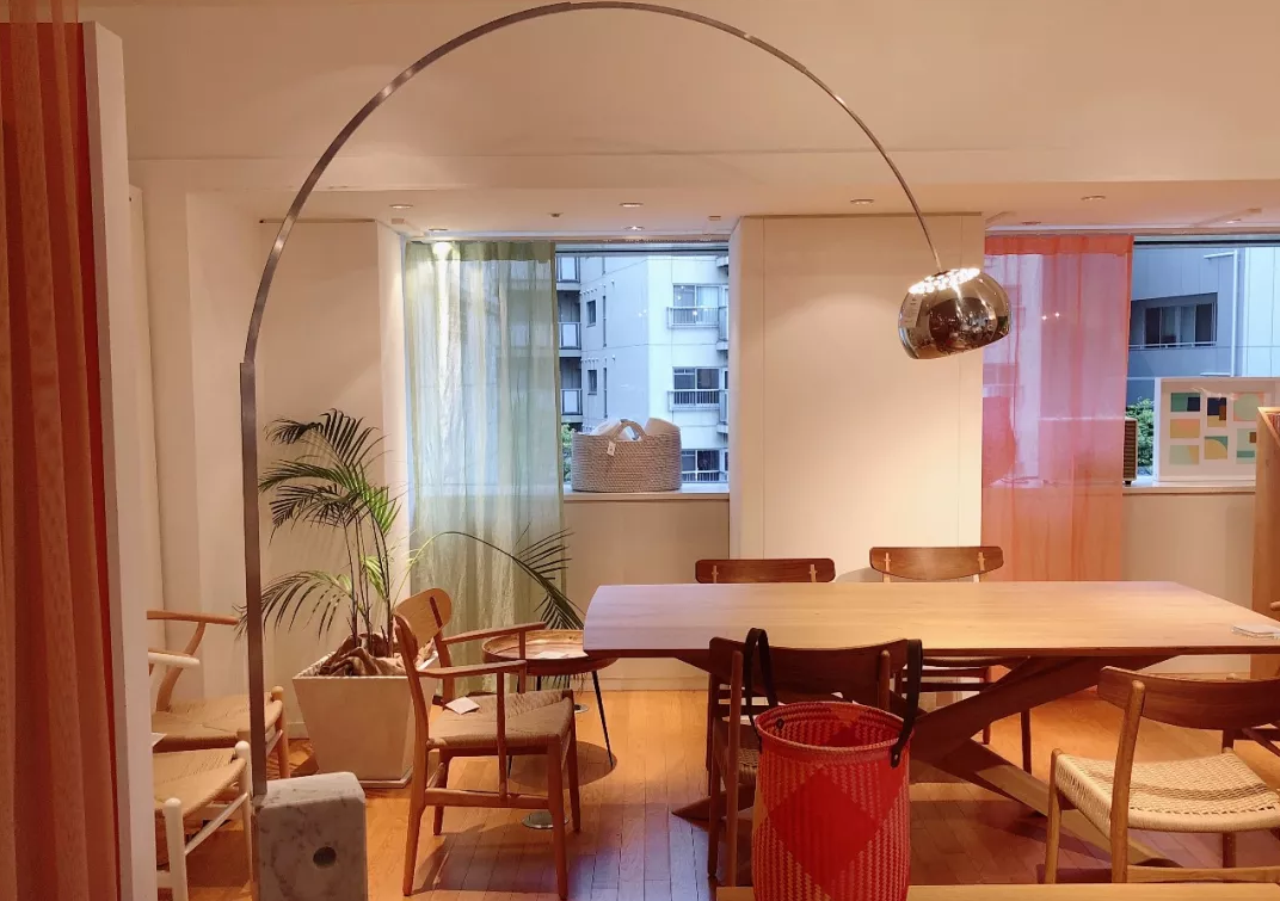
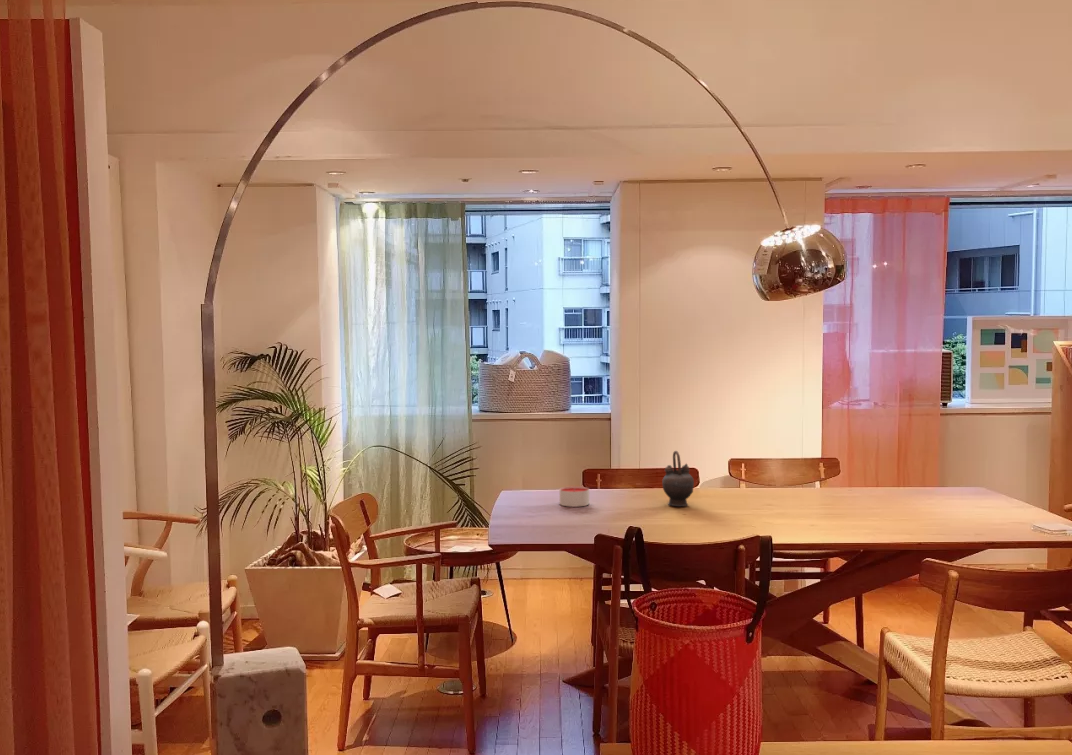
+ teapot [661,450,695,507]
+ candle [559,486,590,508]
